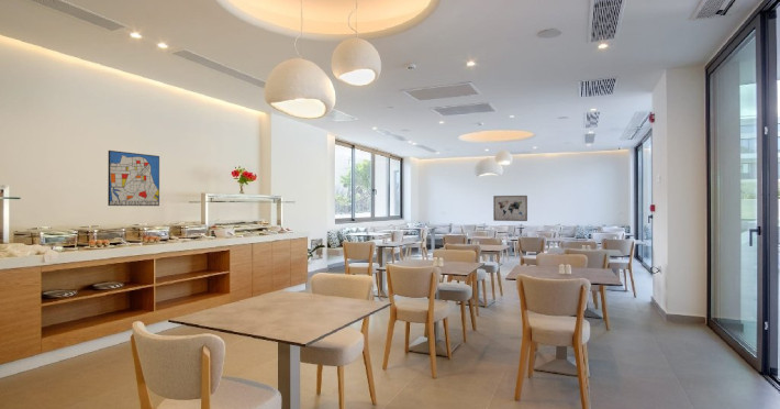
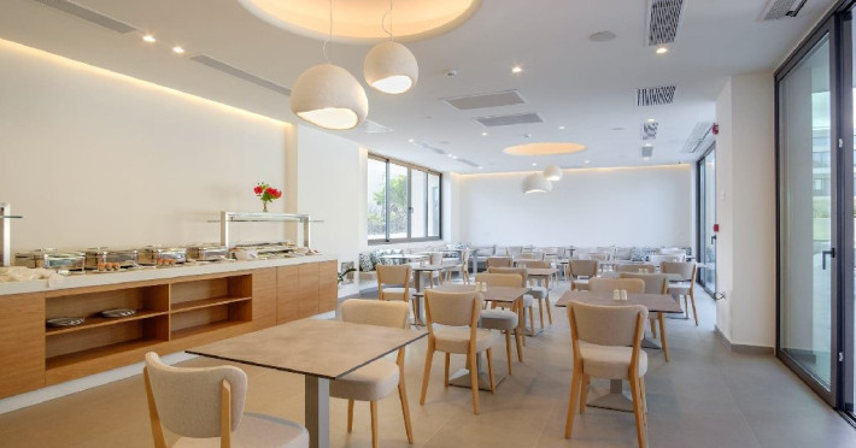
- wall art [492,195,528,222]
- wall art [107,150,160,207]
